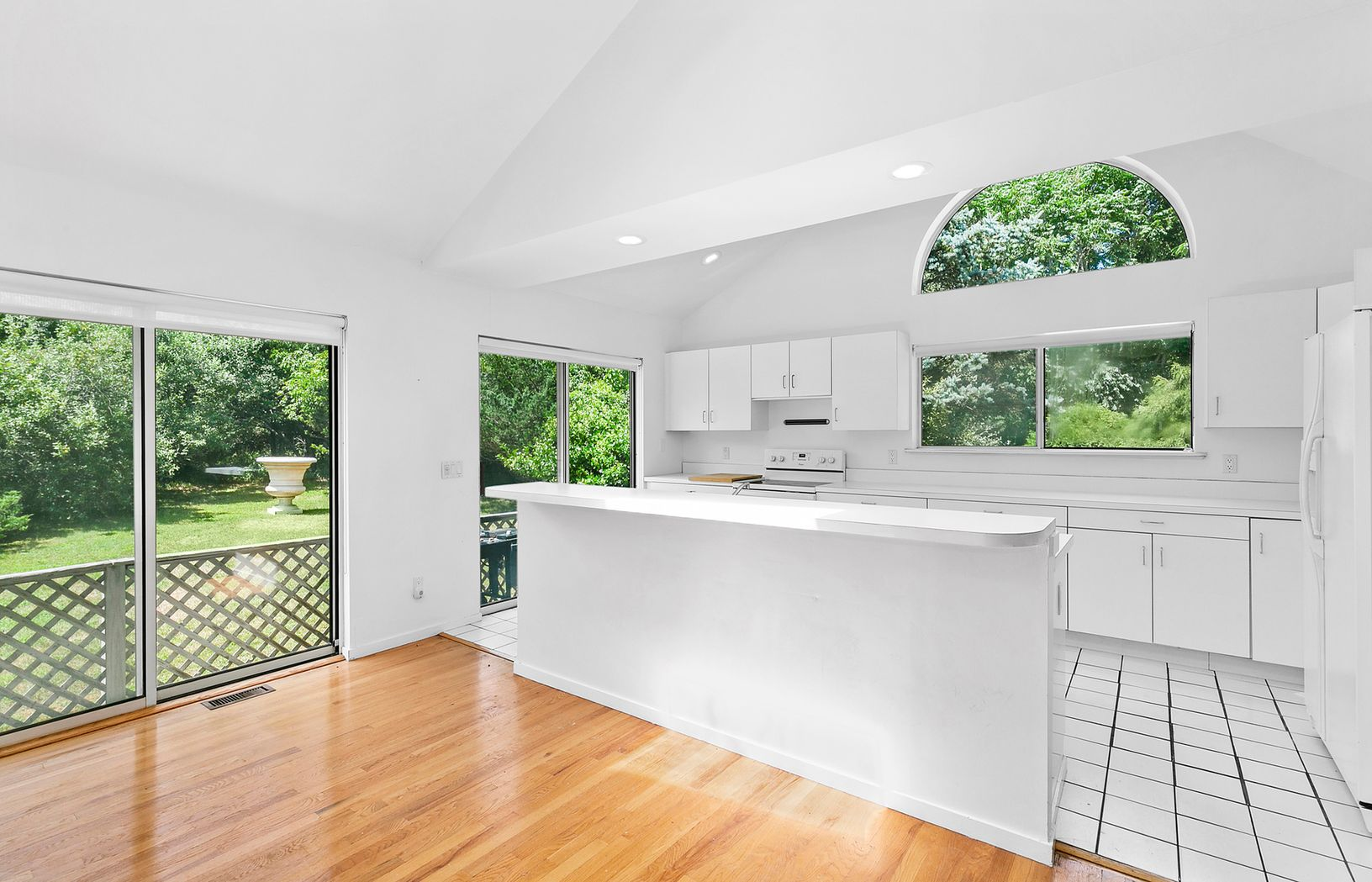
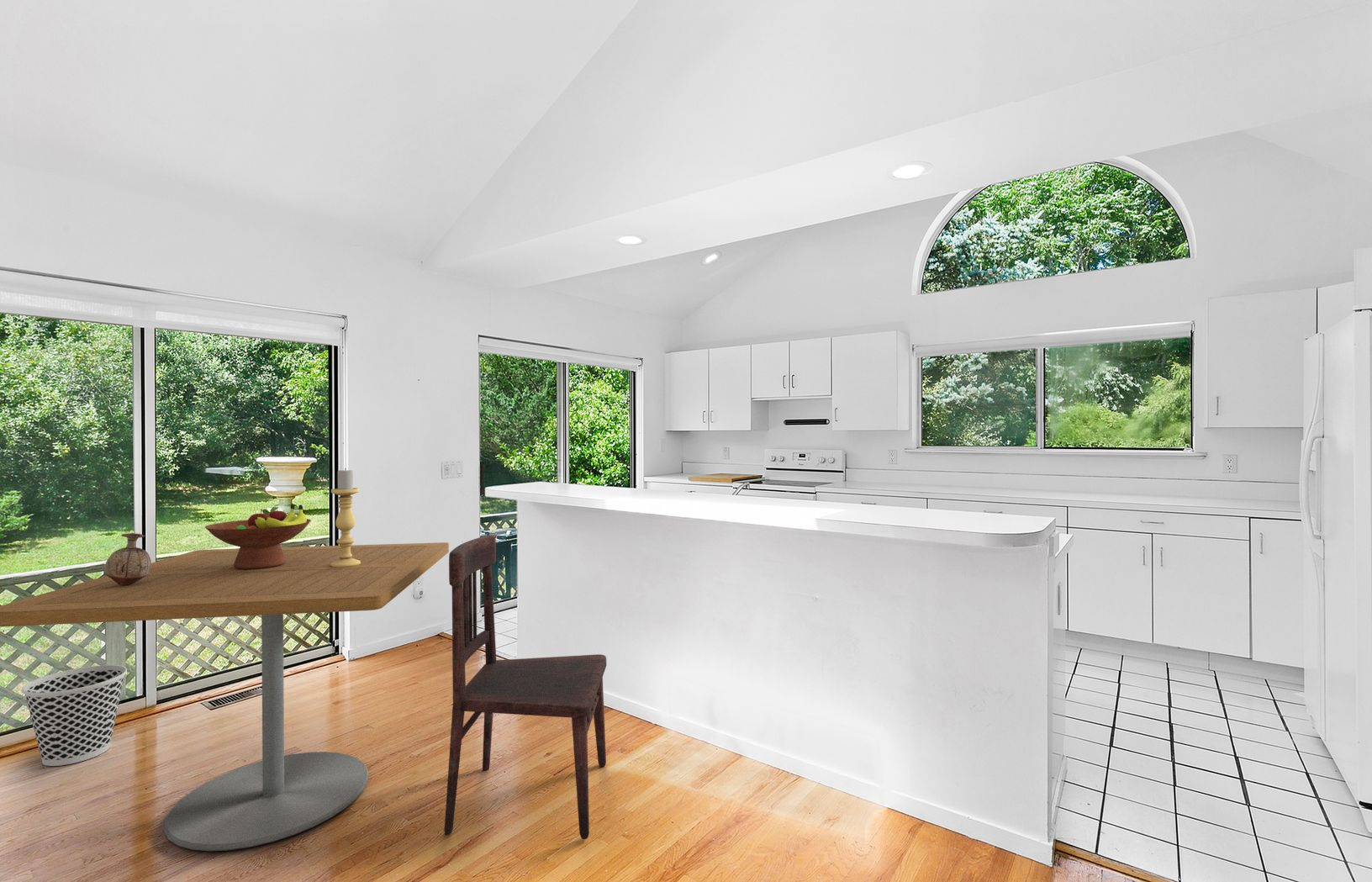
+ vase [103,532,152,585]
+ candle holder [330,467,361,568]
+ fruit bowl [204,503,312,569]
+ dining chair [444,535,607,840]
+ dining table [0,541,450,852]
+ wastebasket [21,664,128,767]
